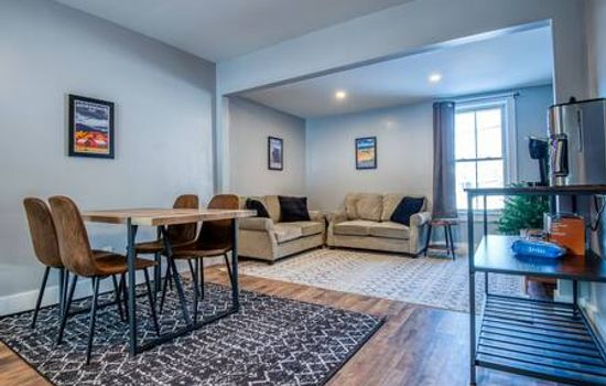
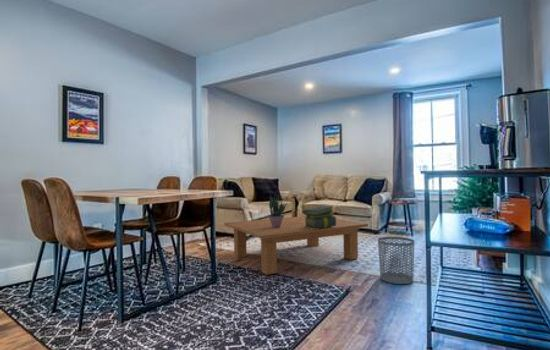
+ potted plant [267,194,288,228]
+ stack of books [303,205,337,229]
+ waste bin [377,236,415,285]
+ coffee table [224,215,369,276]
